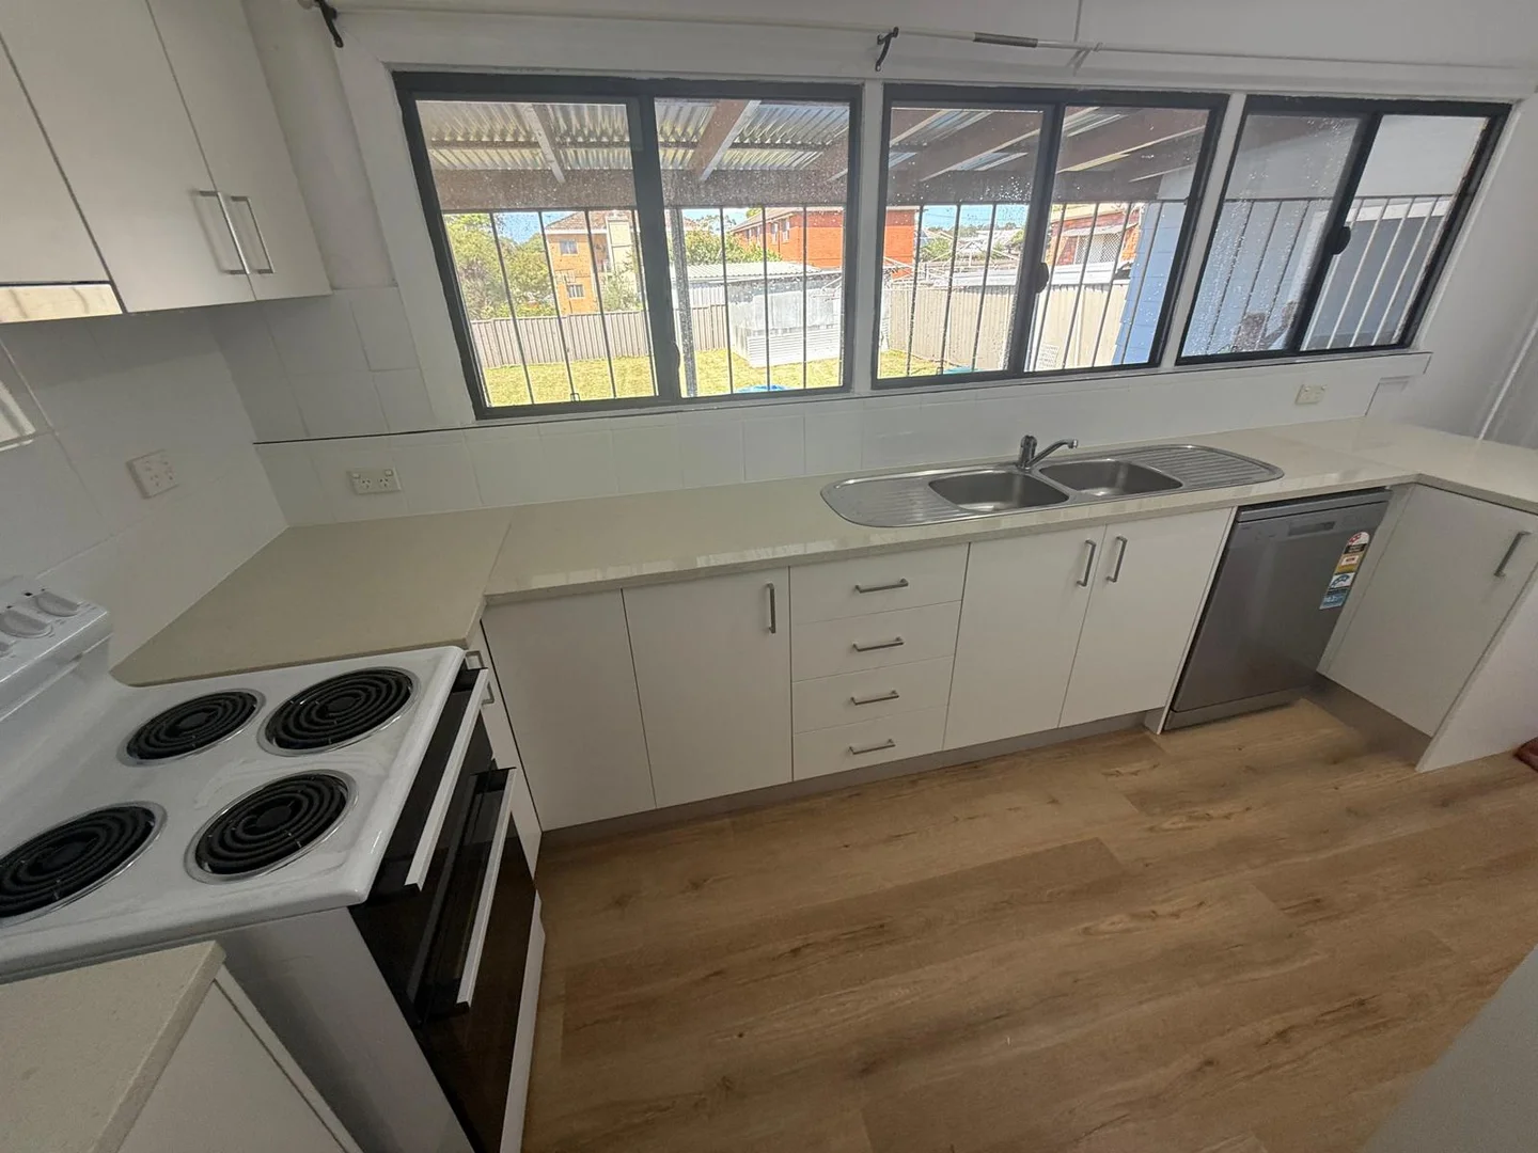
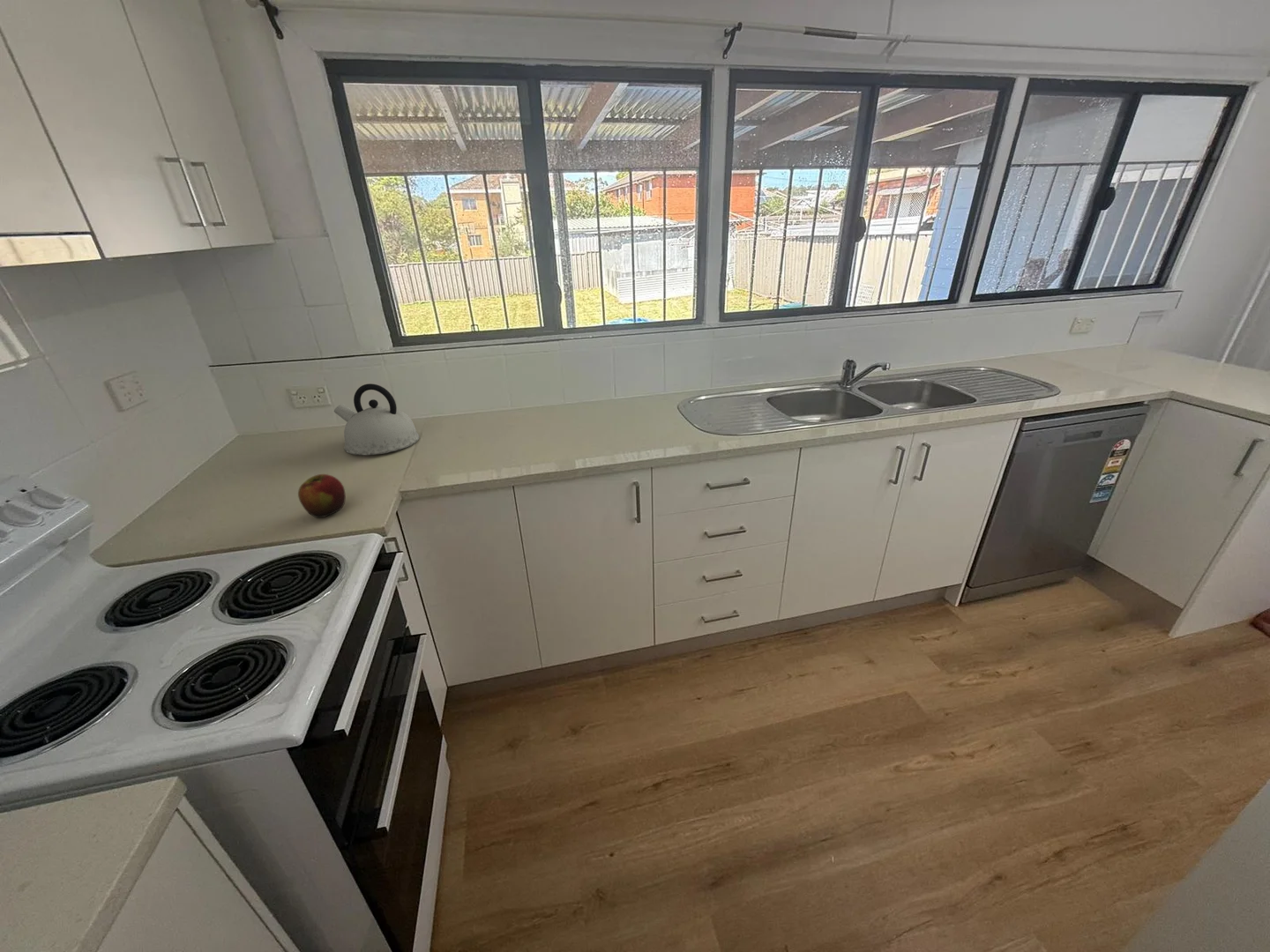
+ kettle [333,383,421,456]
+ apple [297,473,347,518]
